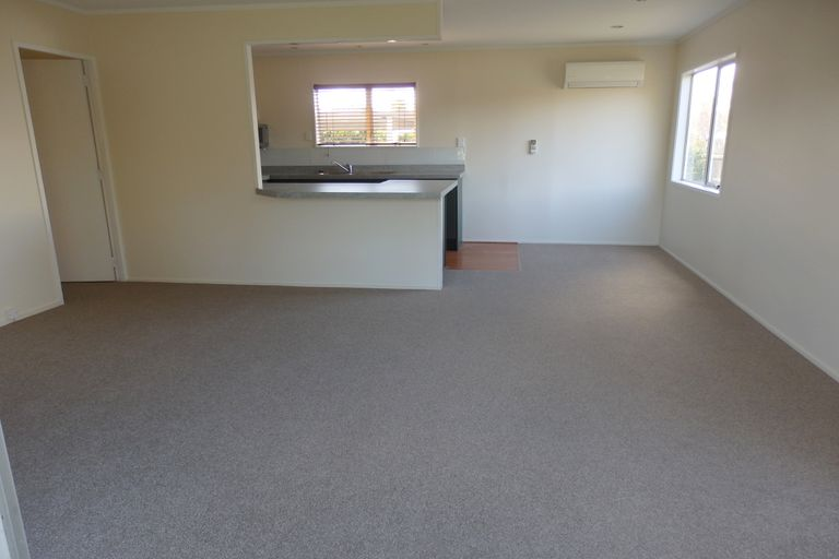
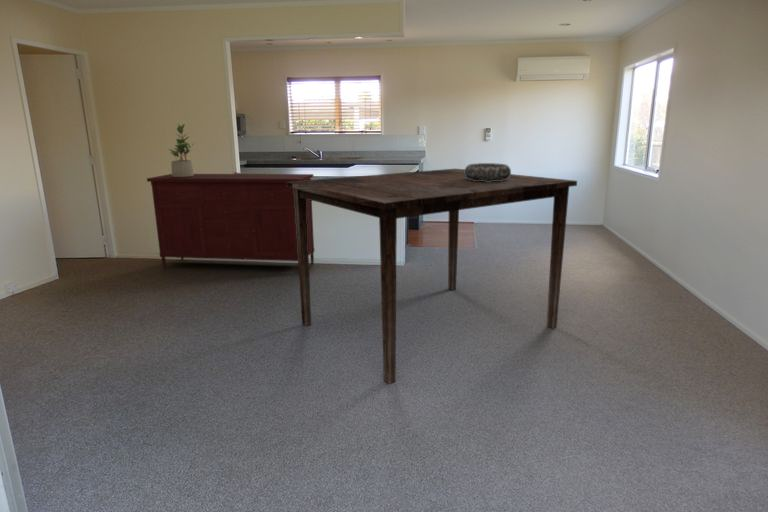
+ decorative bowl [464,162,512,182]
+ sideboard [146,173,315,270]
+ dining table [286,168,578,385]
+ potted plant [167,122,196,177]
